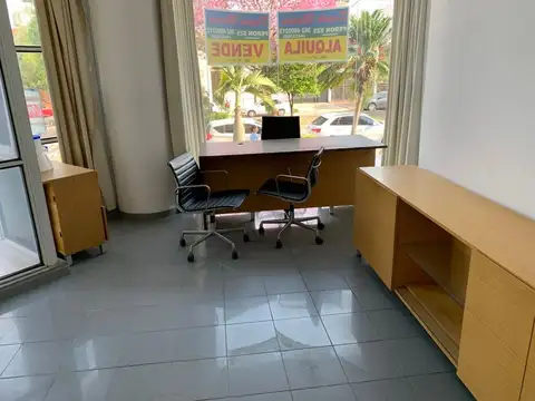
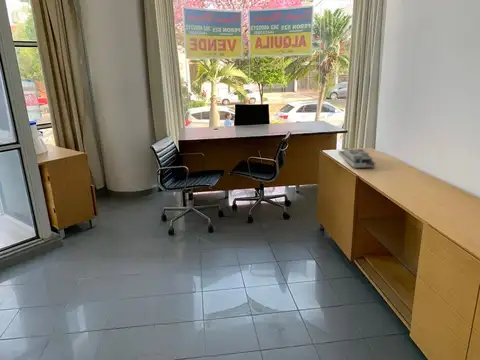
+ desk organizer [337,147,377,169]
